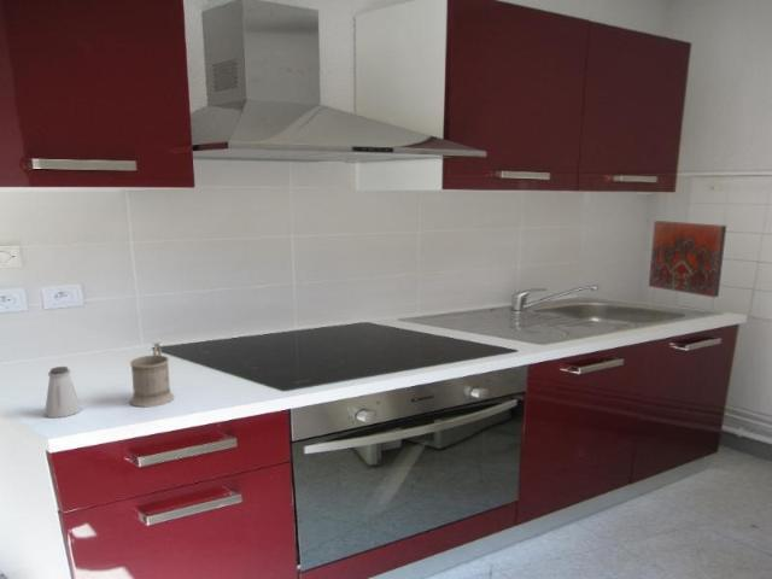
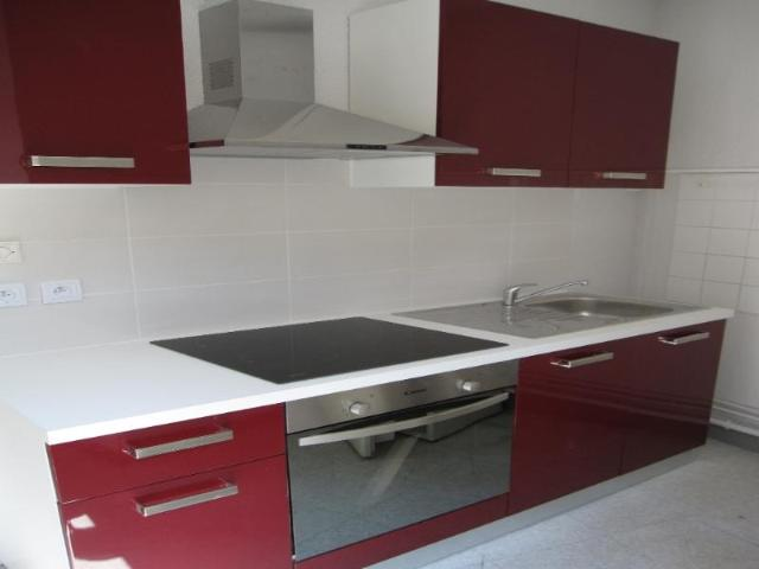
- mug [129,341,176,409]
- decorative tile [648,220,727,298]
- saltshaker [43,365,82,419]
